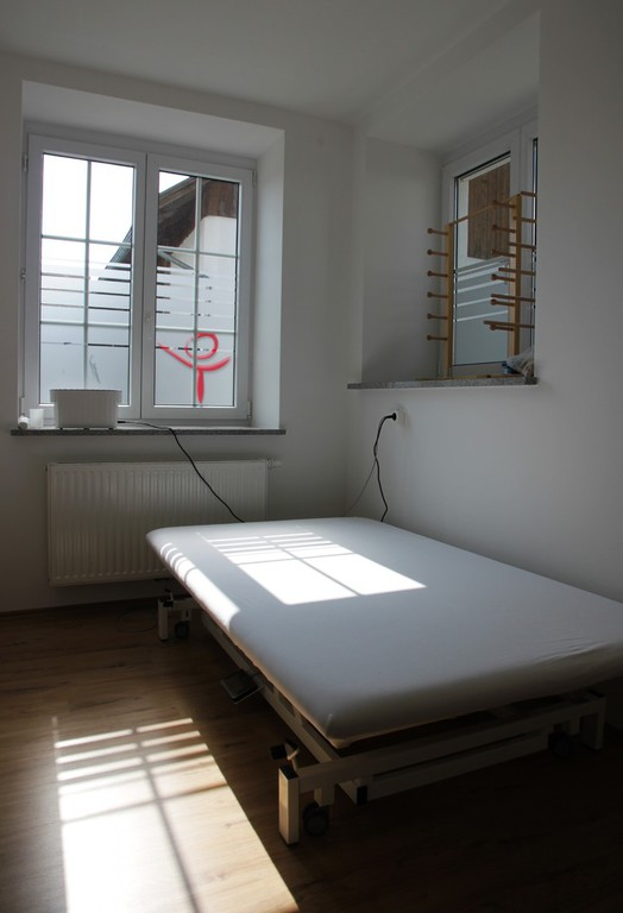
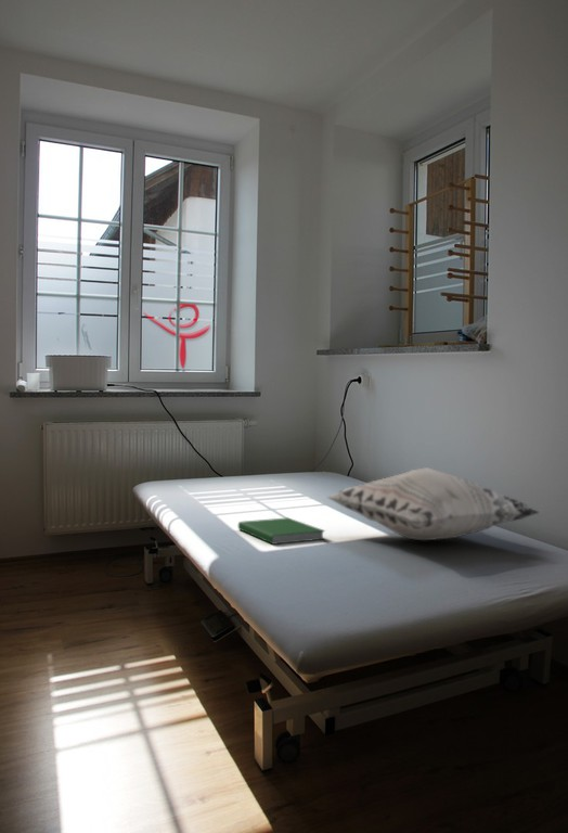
+ decorative pillow [326,466,541,541]
+ hardcover book [237,516,326,546]
